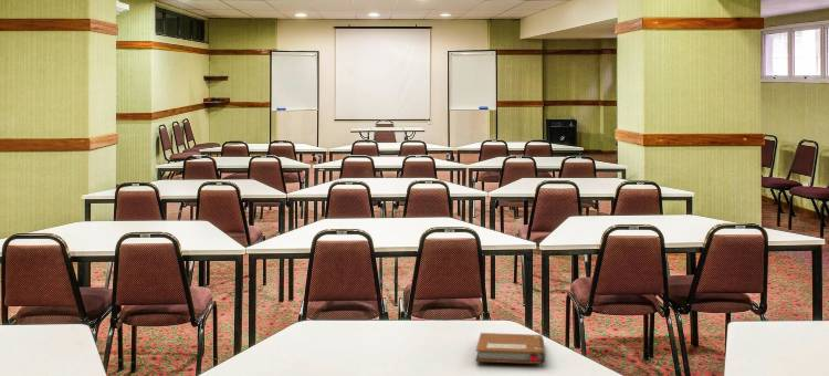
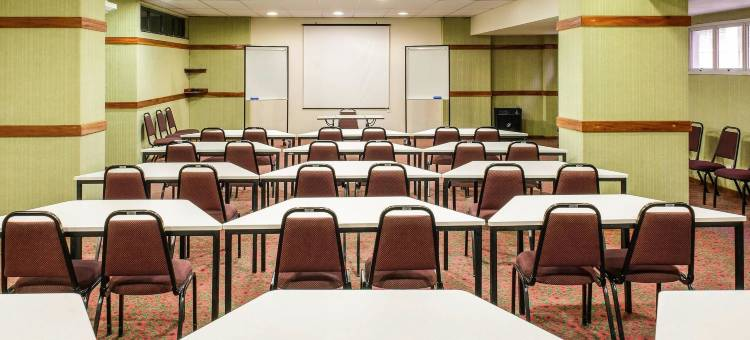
- notebook [475,332,546,365]
